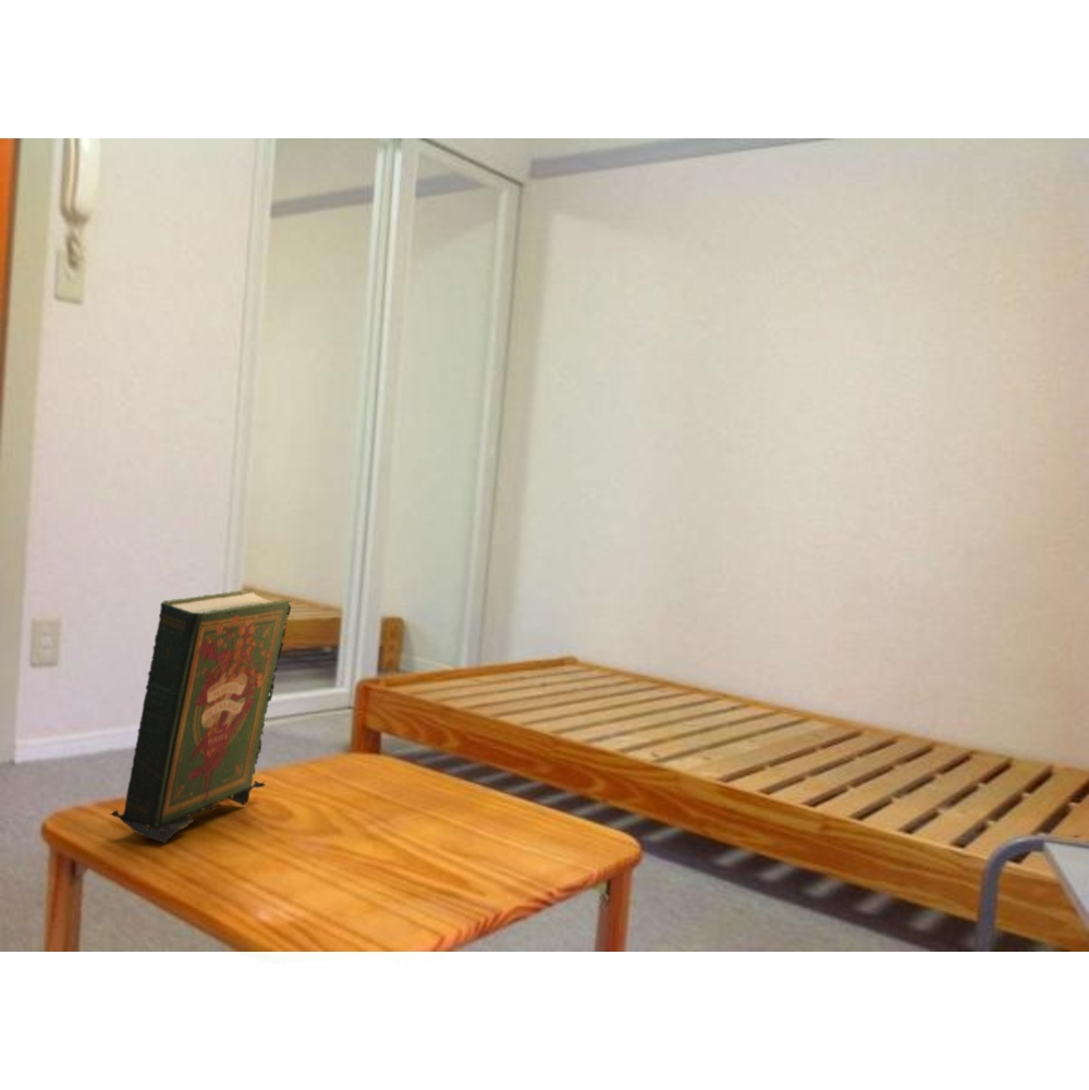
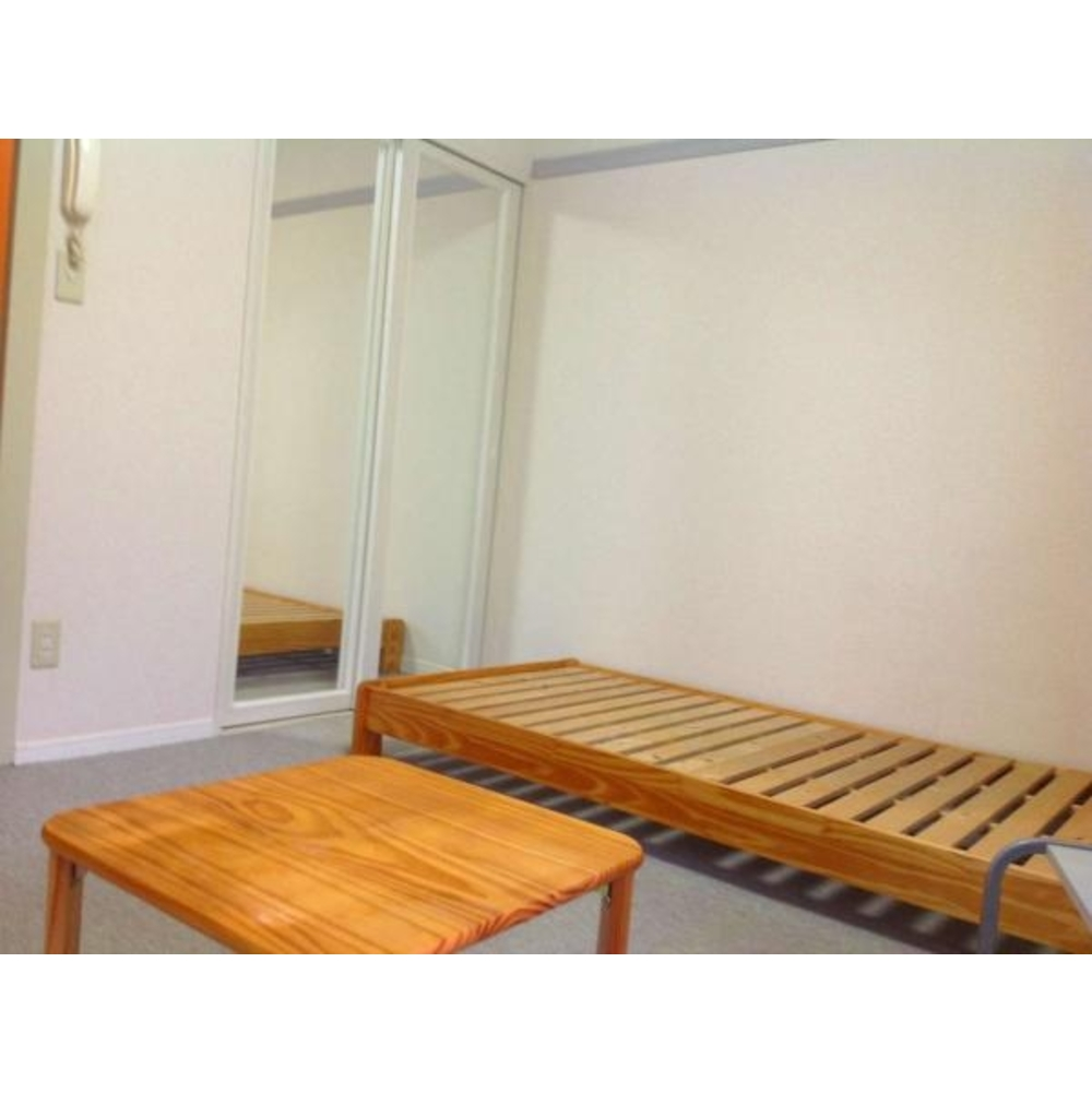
- book [109,587,293,844]
